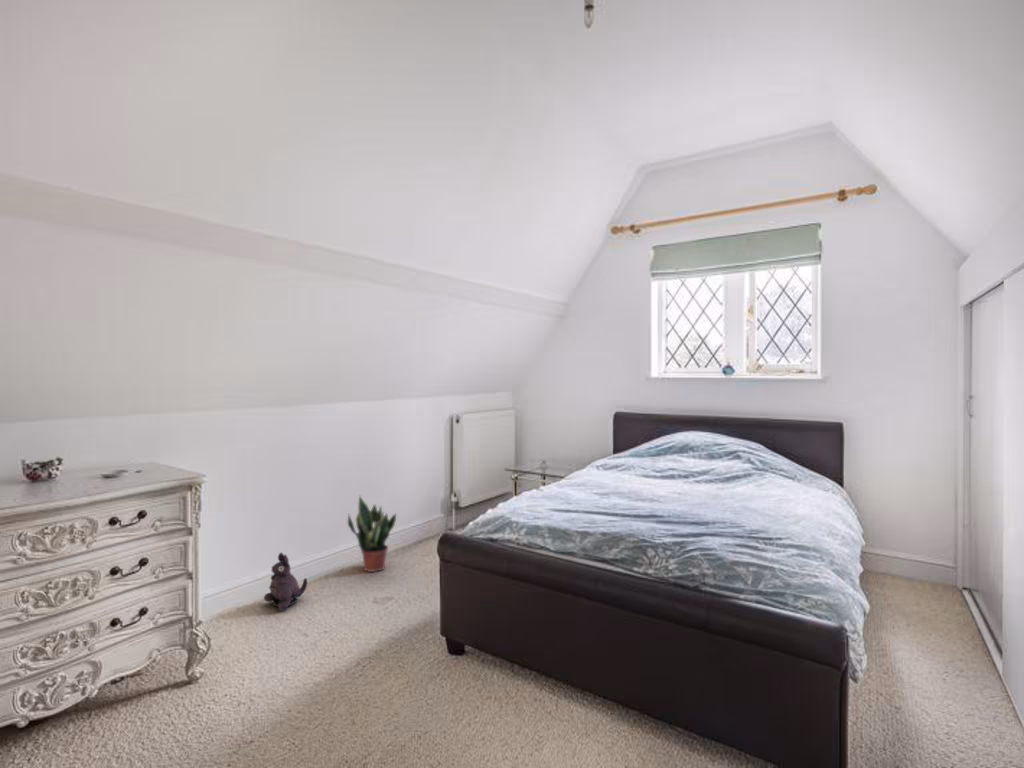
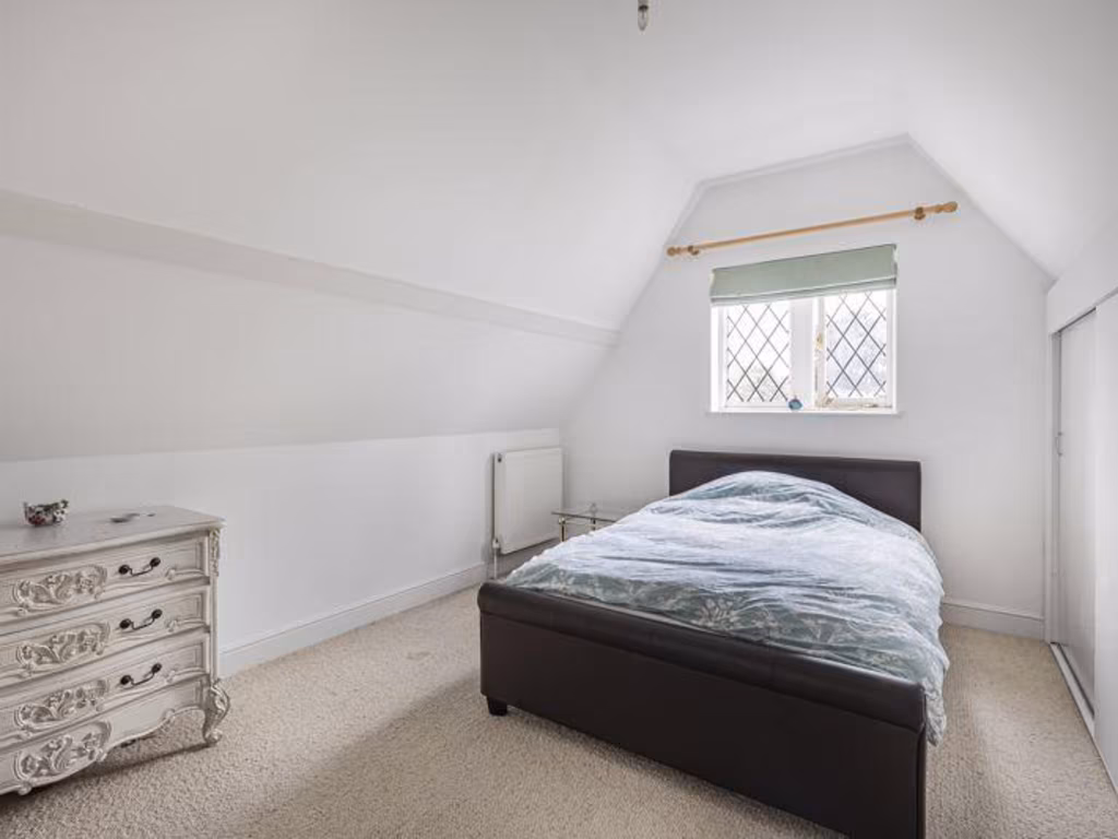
- potted plant [347,495,397,573]
- plush toy [263,552,308,612]
